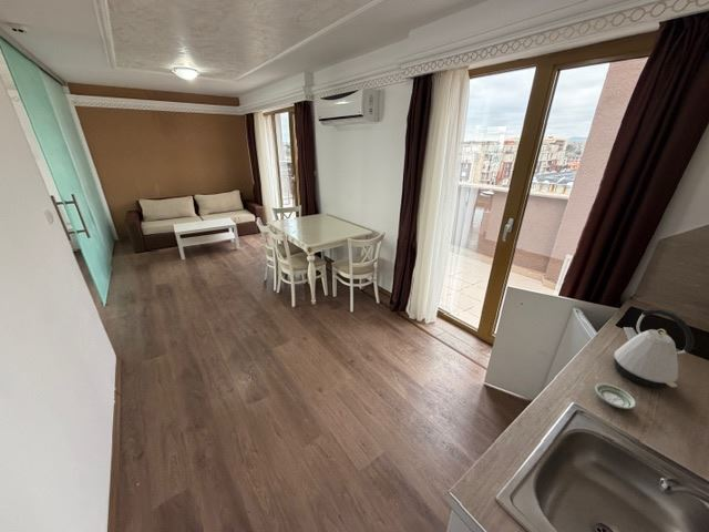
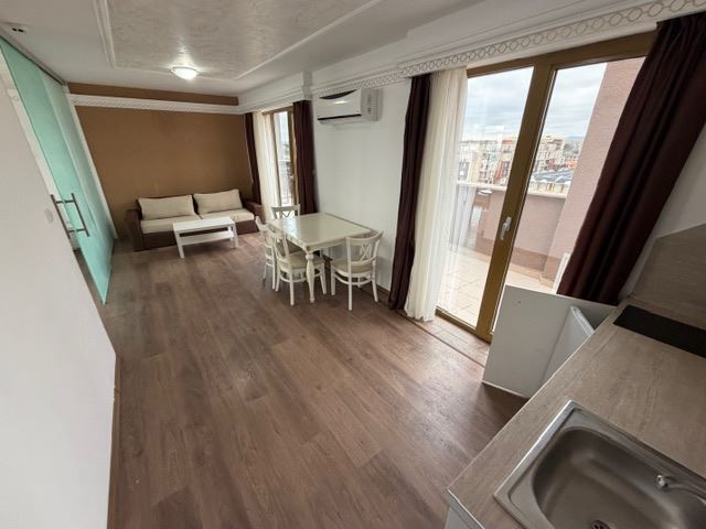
- kettle [613,308,696,389]
- saucer [594,382,637,410]
